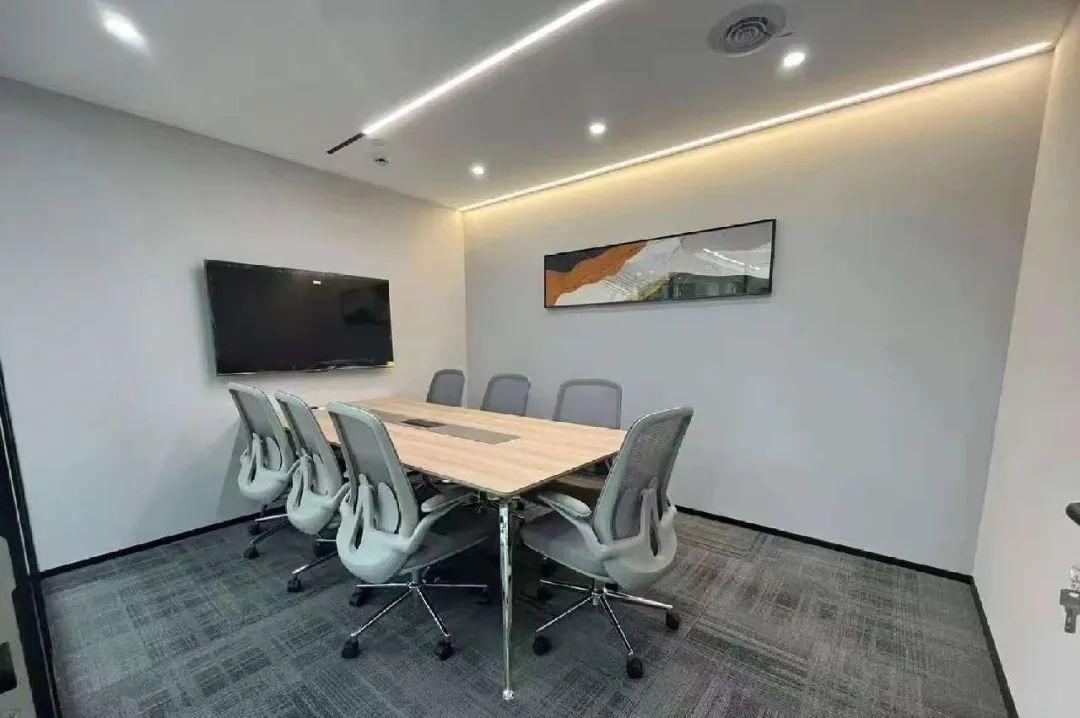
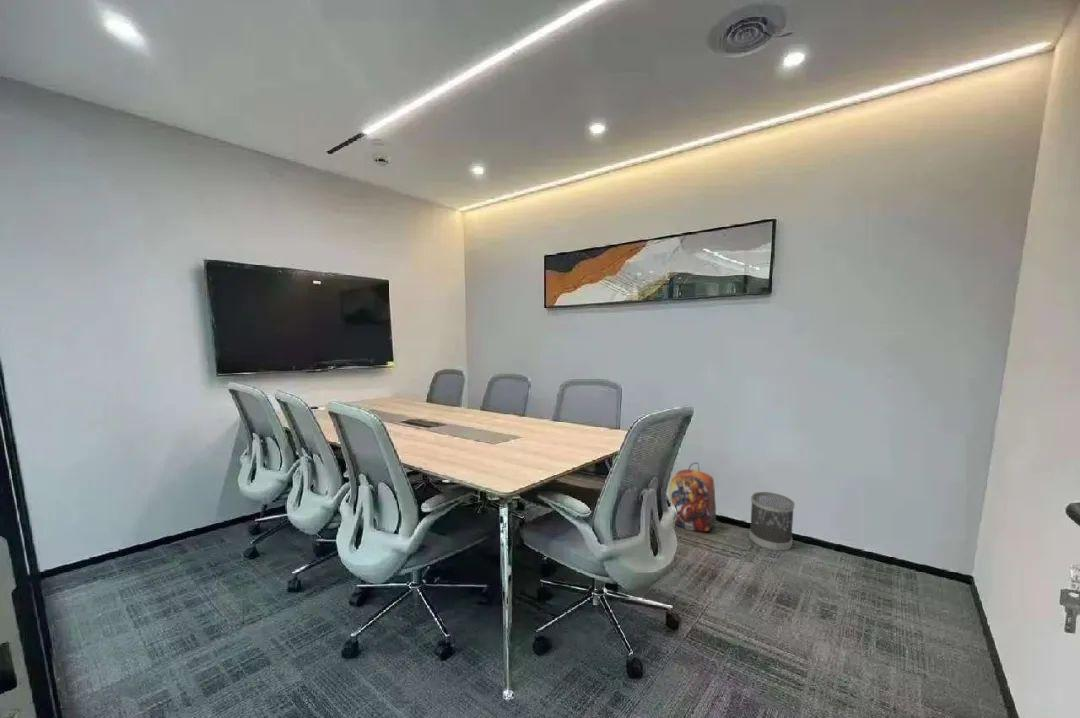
+ wastebasket [748,491,796,552]
+ backpack [669,461,717,532]
